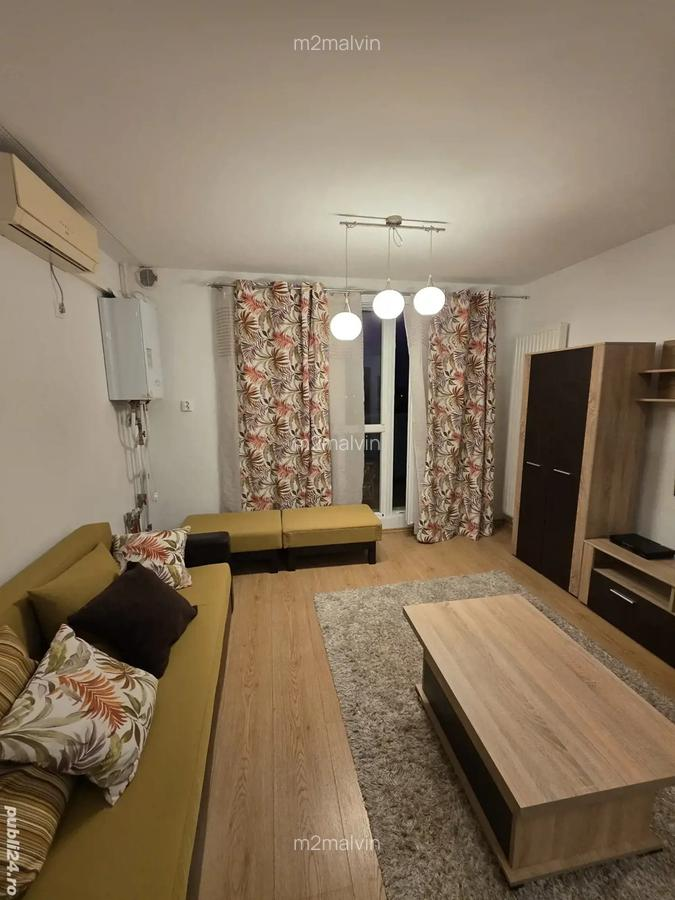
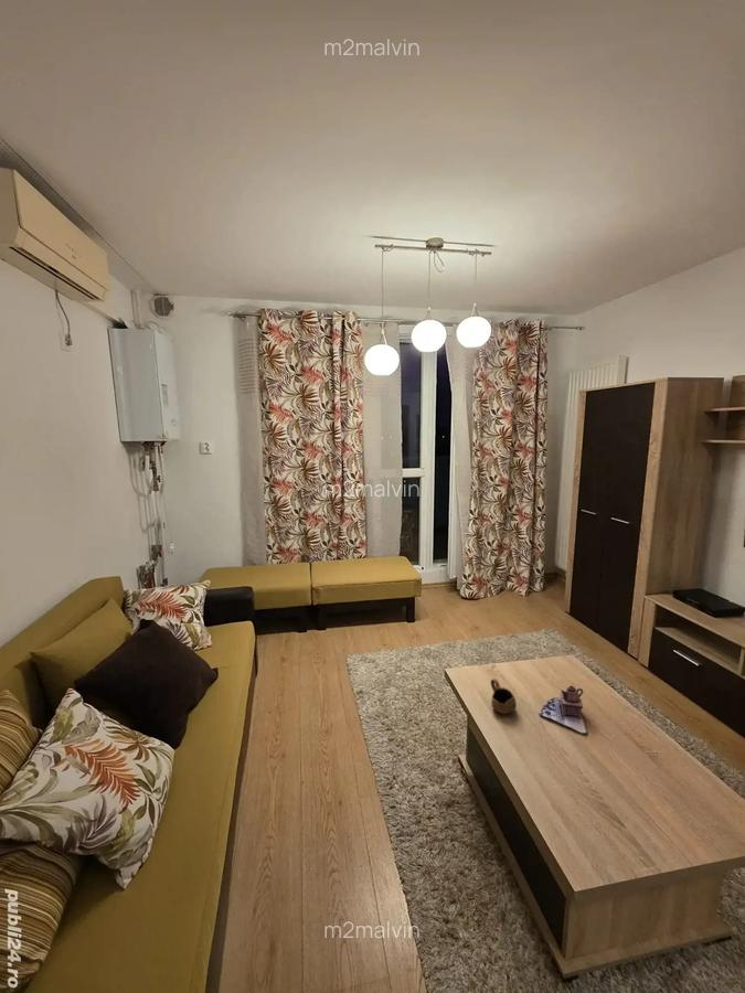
+ cup [490,677,518,715]
+ teapot [538,685,588,735]
